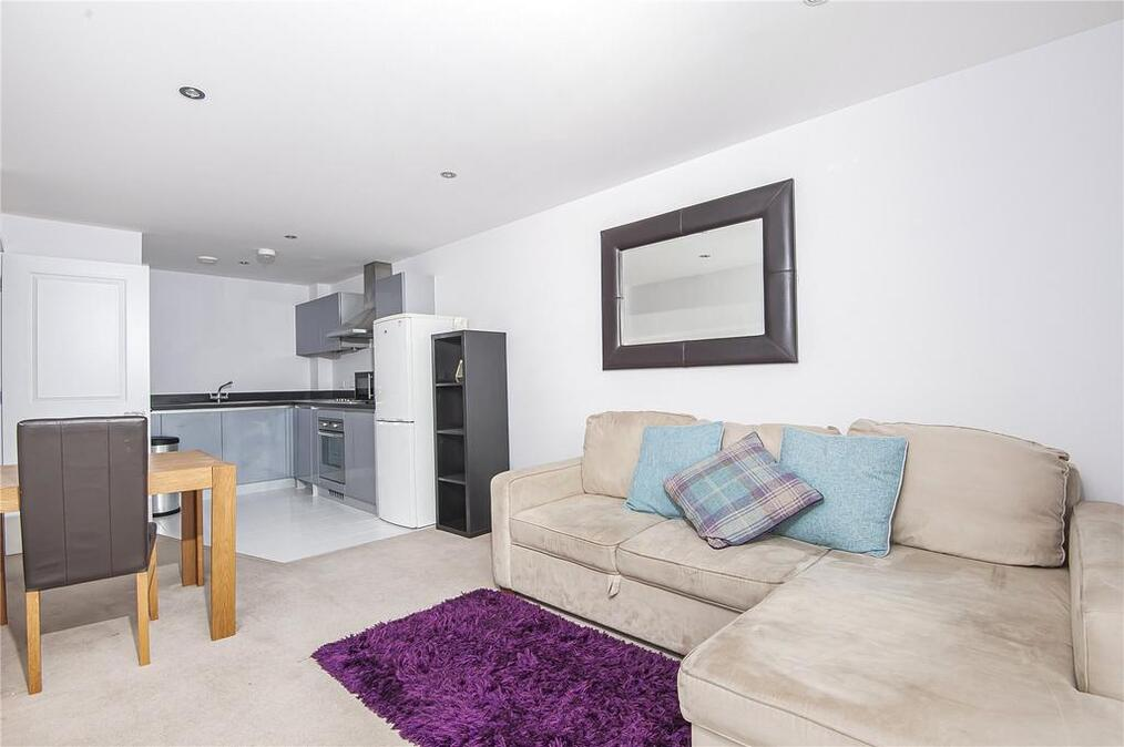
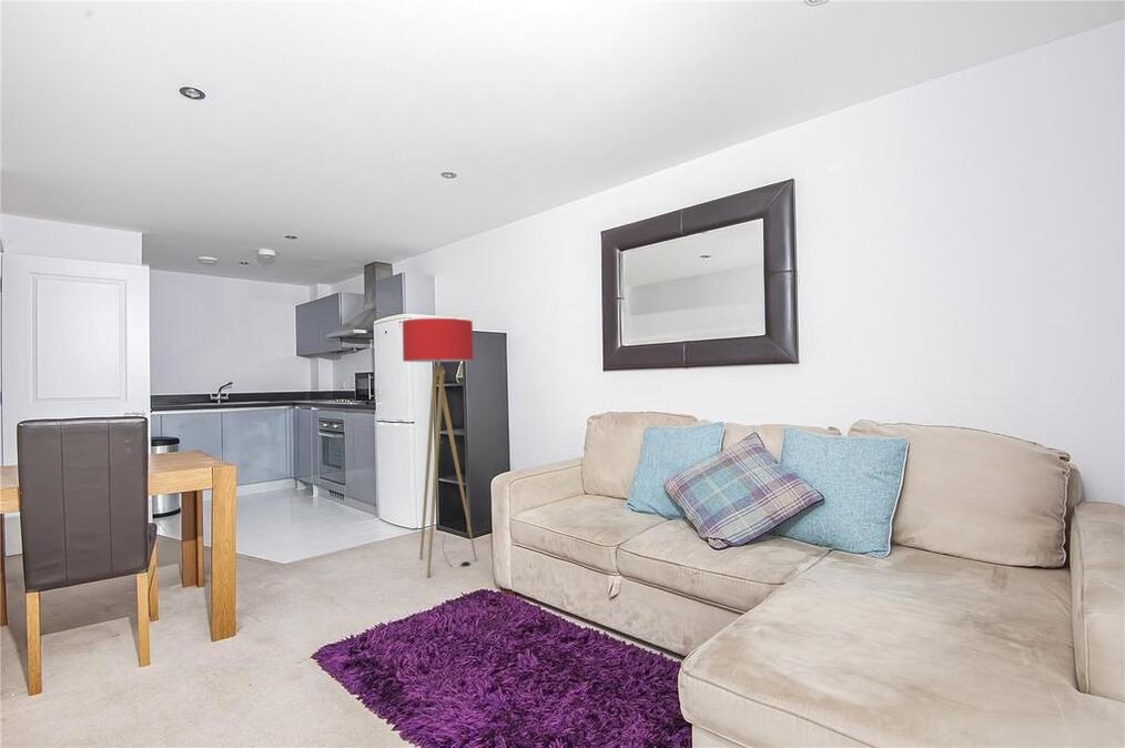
+ floor lamp [402,317,478,578]
